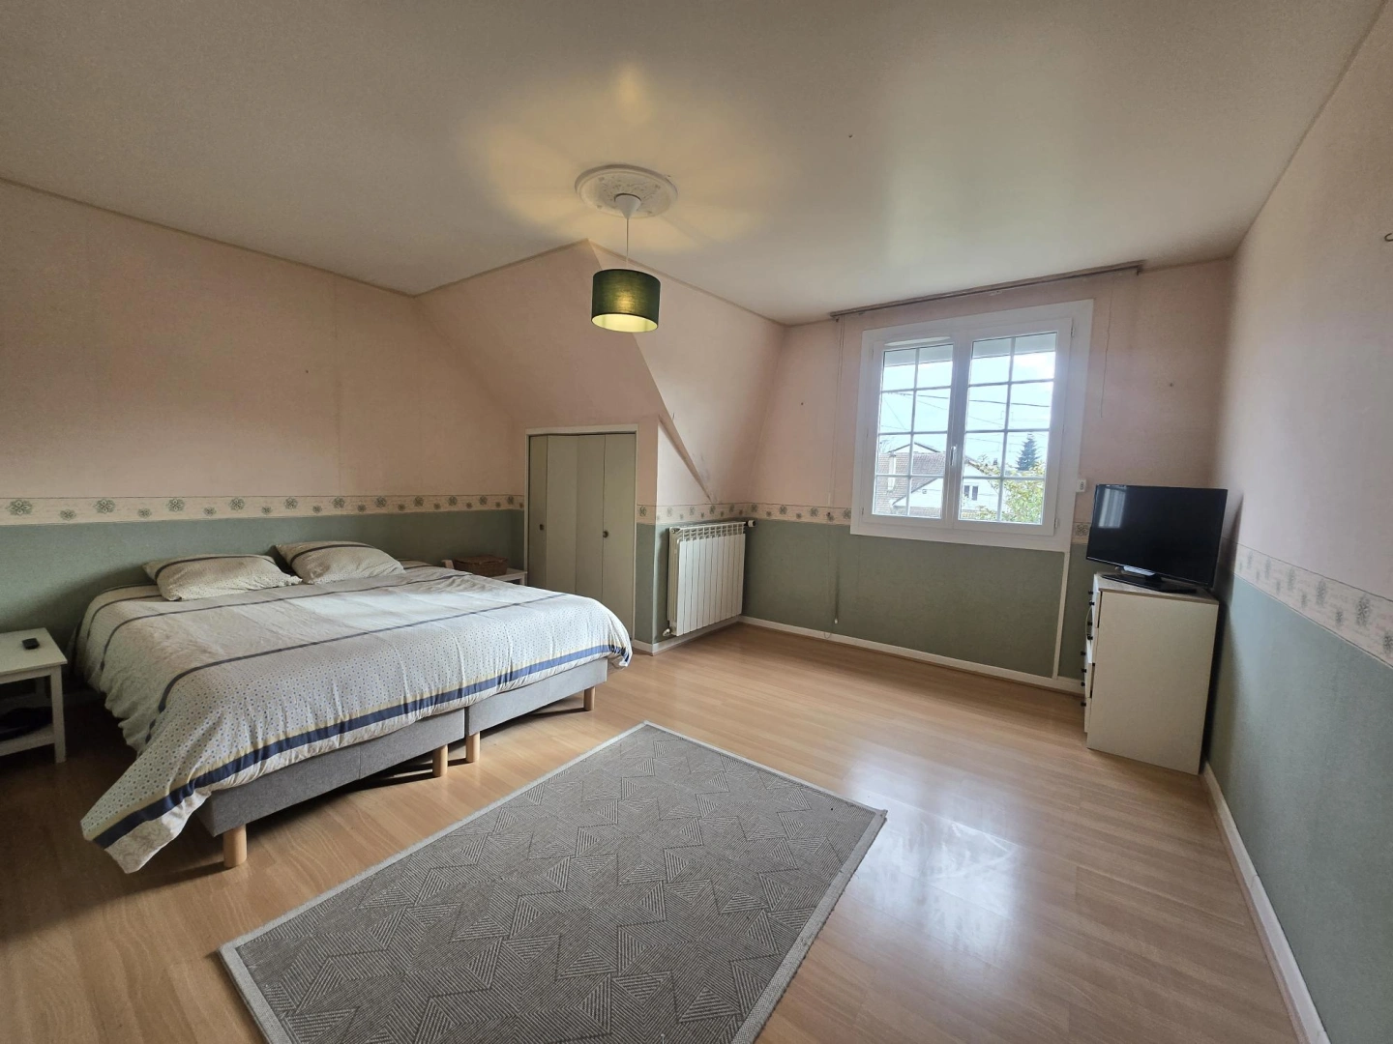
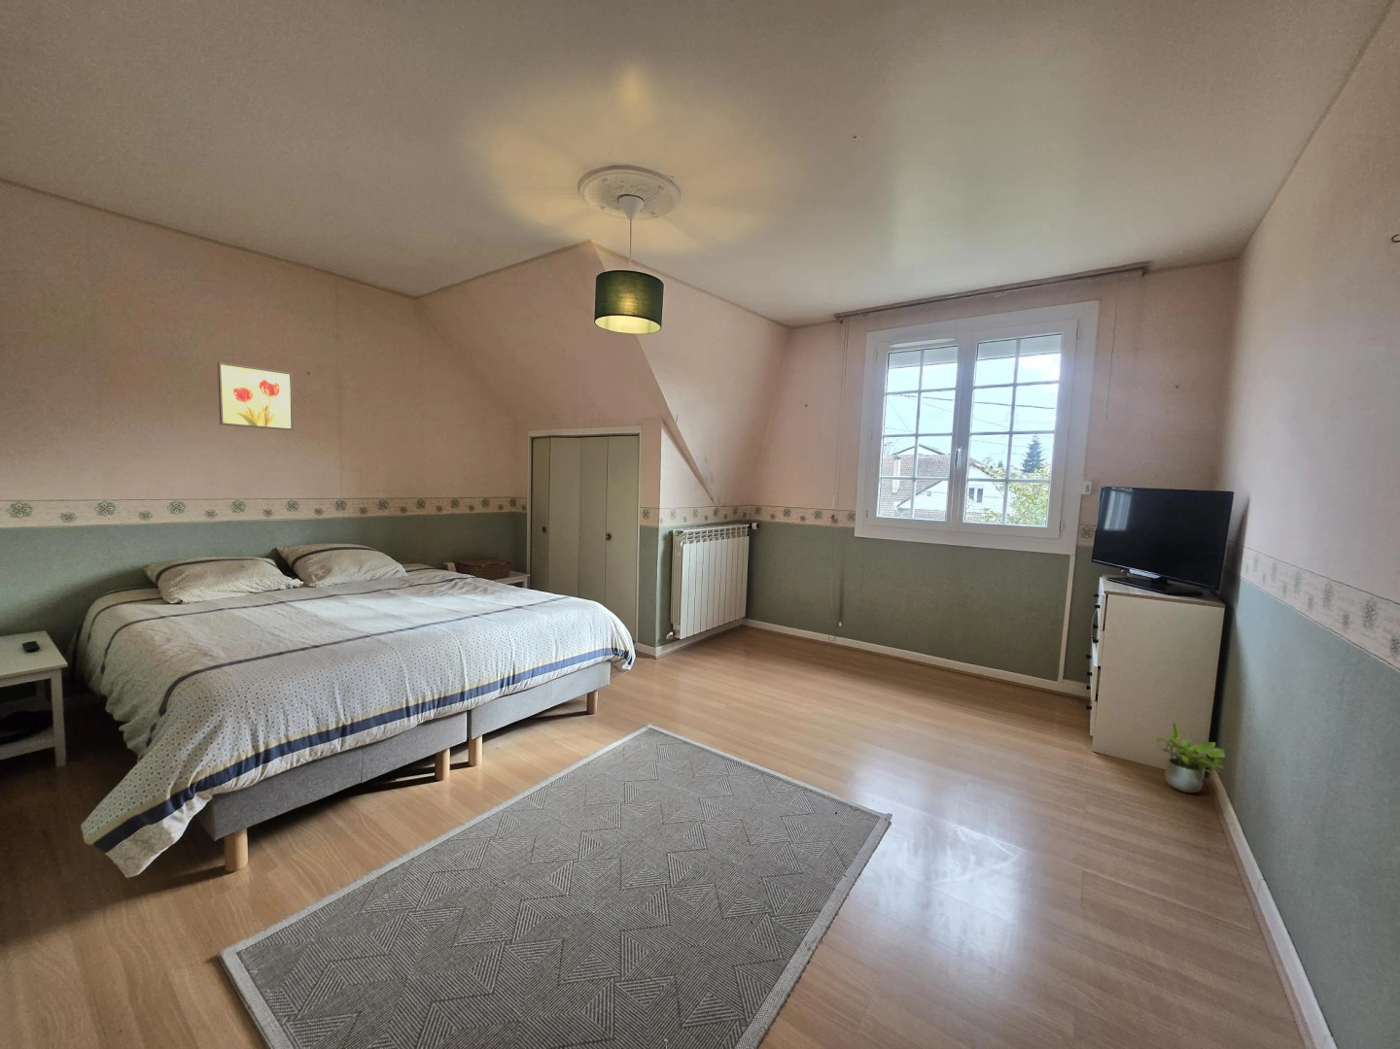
+ potted plant [1155,722,1227,793]
+ wall art [217,361,294,431]
